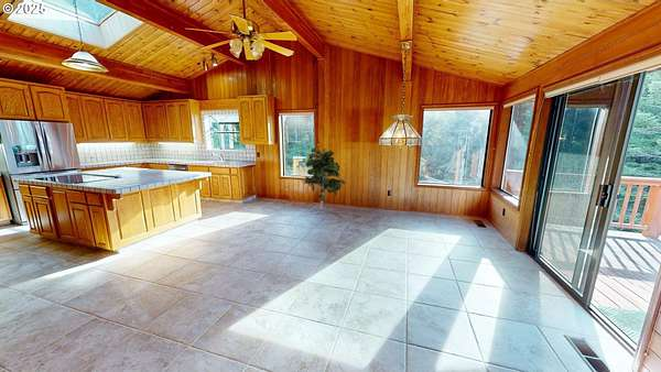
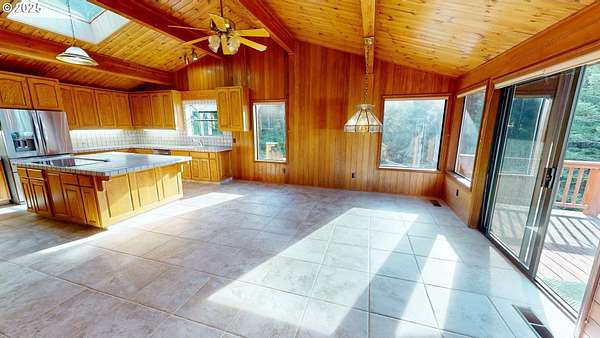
- indoor plant [304,146,346,211]
